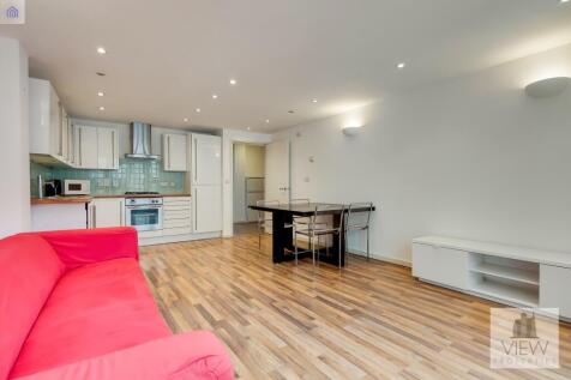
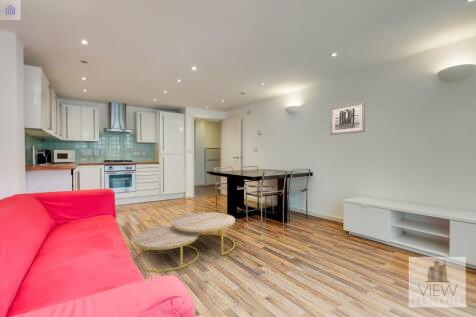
+ coffee table [133,211,236,273]
+ wall art [329,100,366,136]
